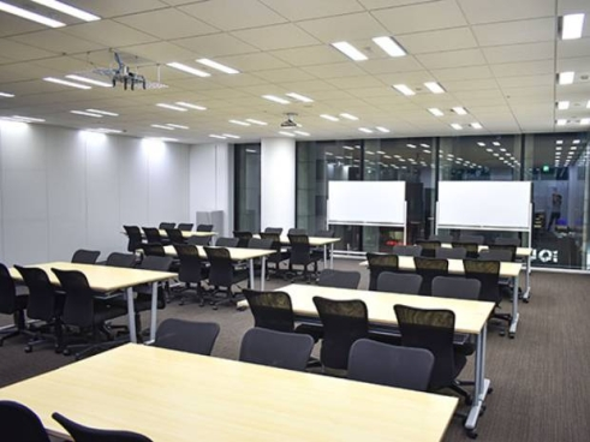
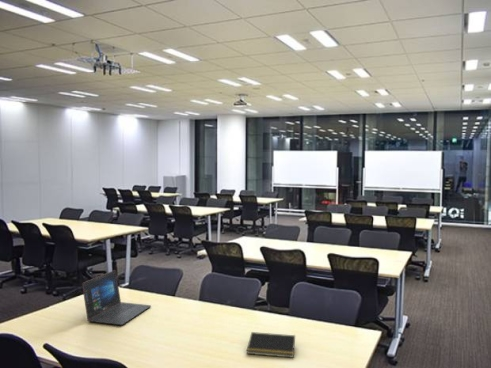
+ laptop [81,269,152,326]
+ notepad [245,331,296,359]
